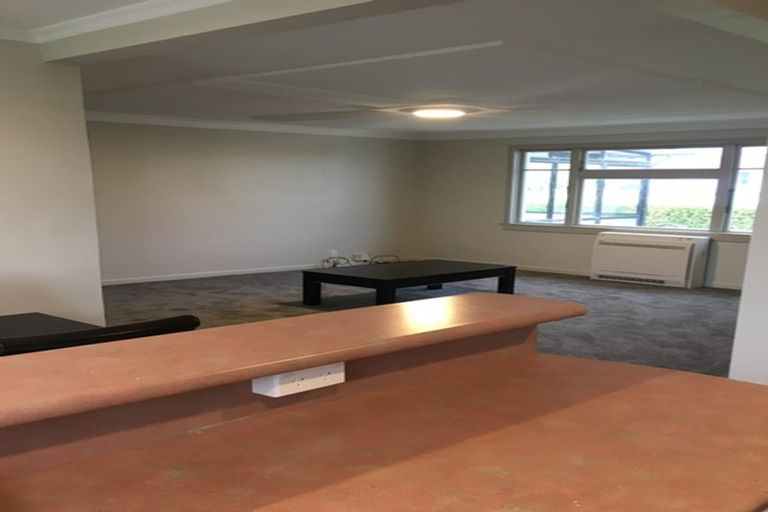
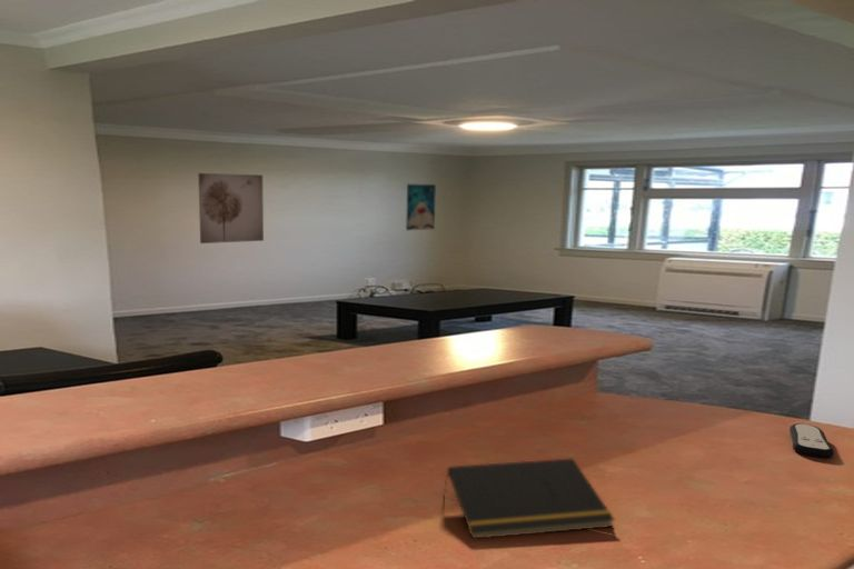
+ remote control [788,422,835,459]
+ wall art [197,172,265,244]
+ wall art [405,183,437,231]
+ notepad [443,457,616,540]
